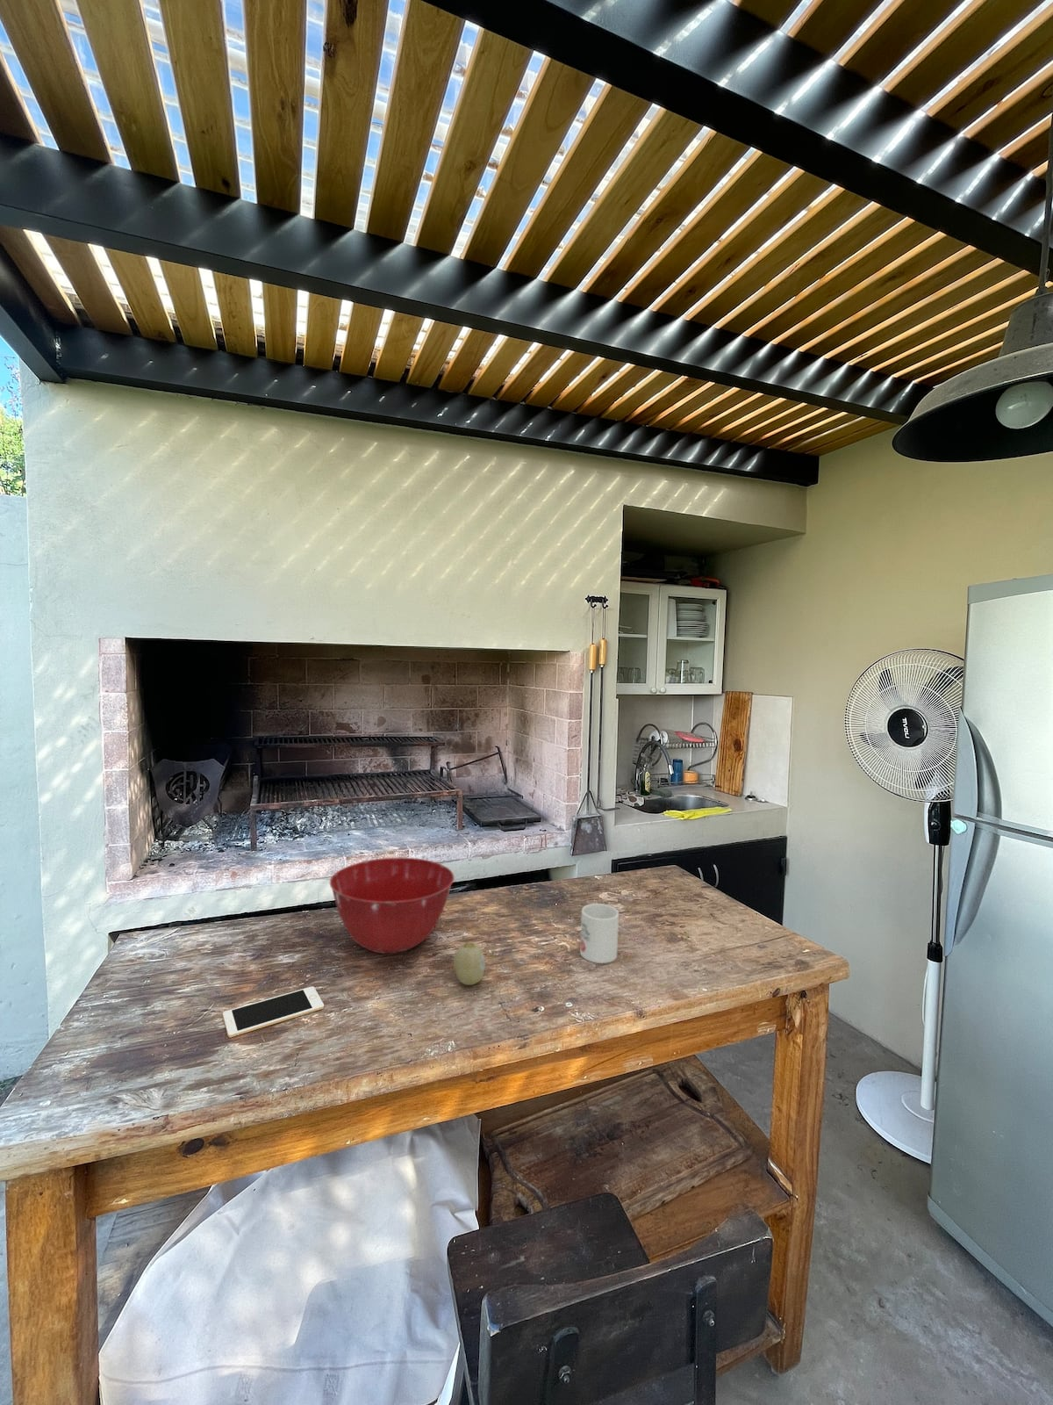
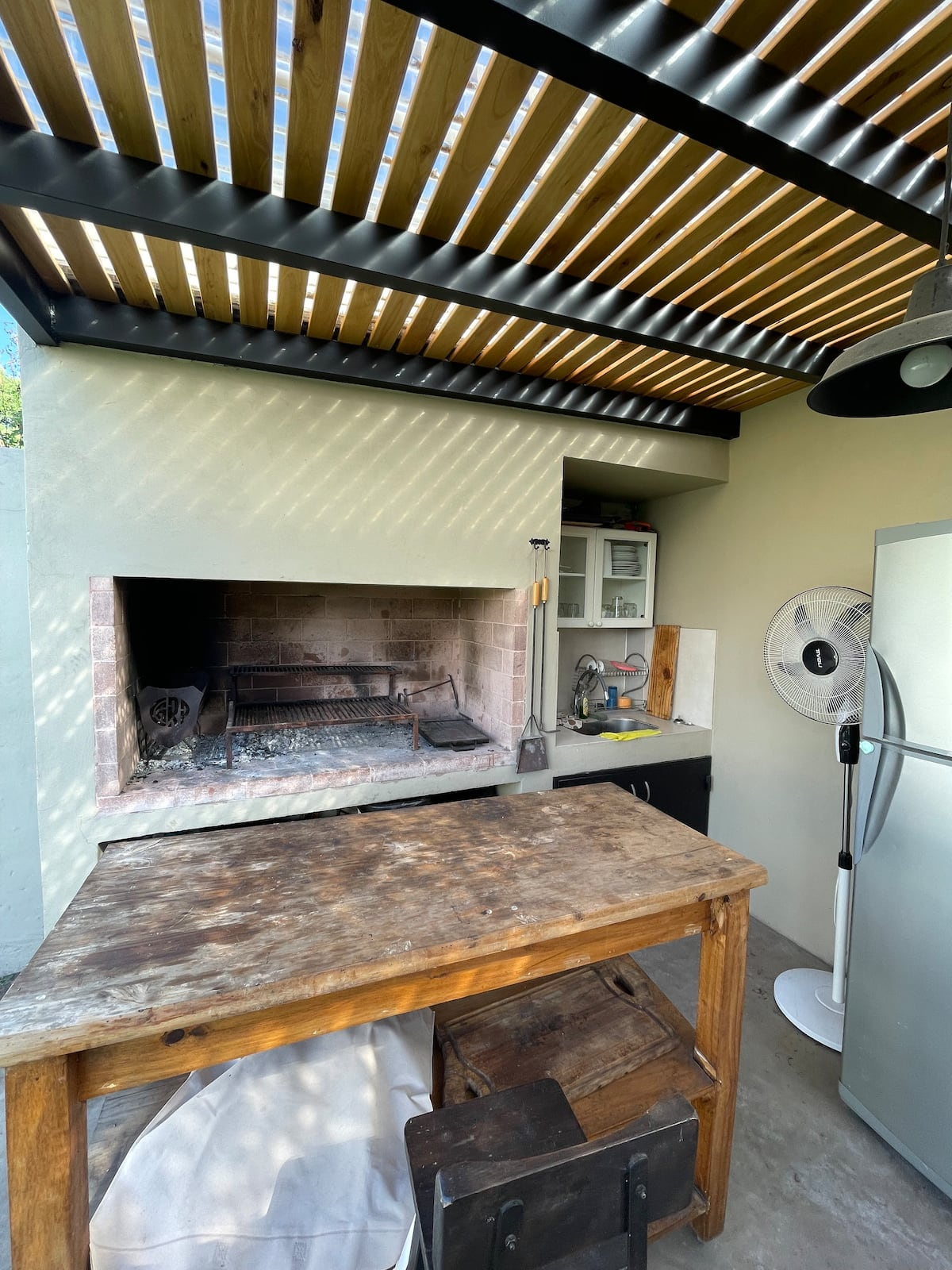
- fruit [452,940,487,986]
- mixing bowl [330,857,456,955]
- cell phone [222,986,325,1038]
- mug [580,903,619,965]
